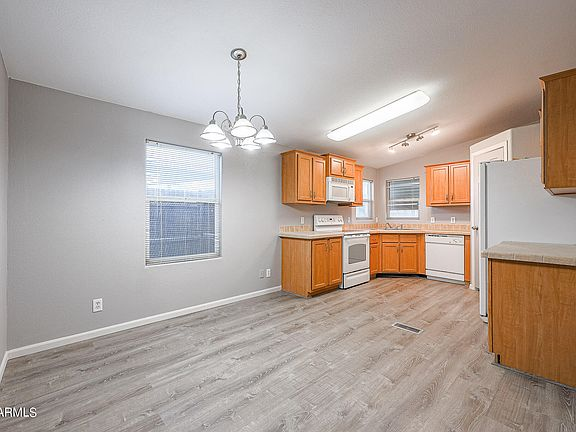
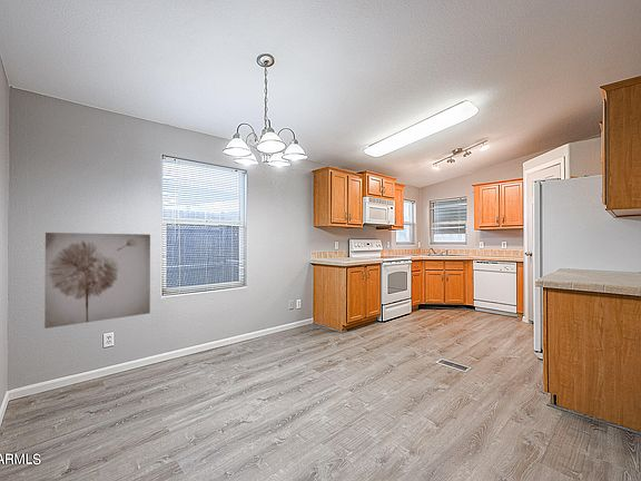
+ wall art [43,232,151,330]
